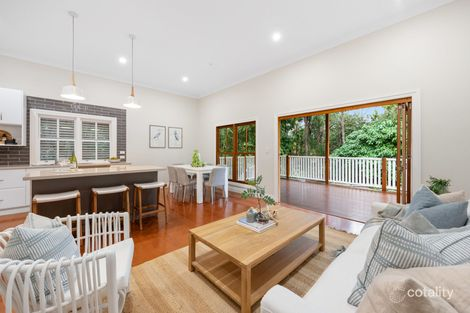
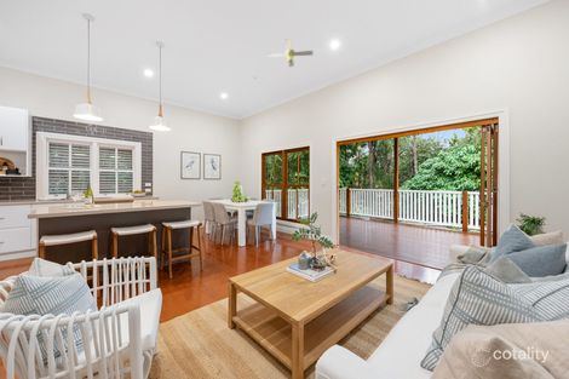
+ ceiling fan [266,38,314,68]
